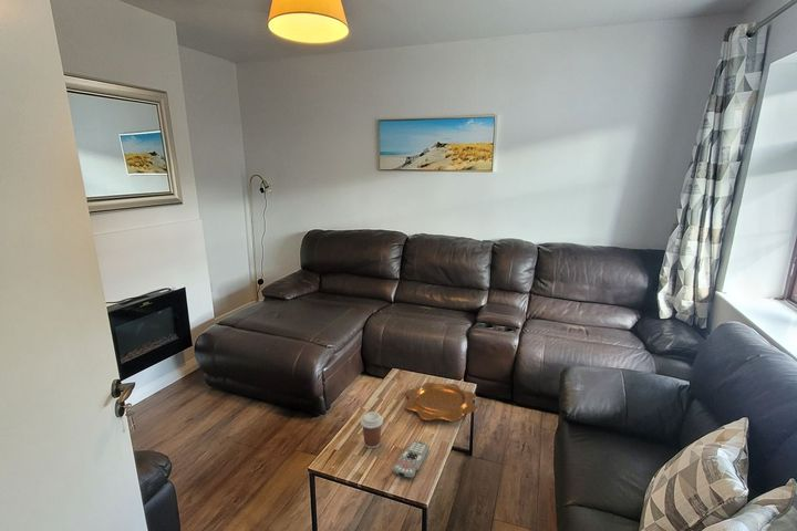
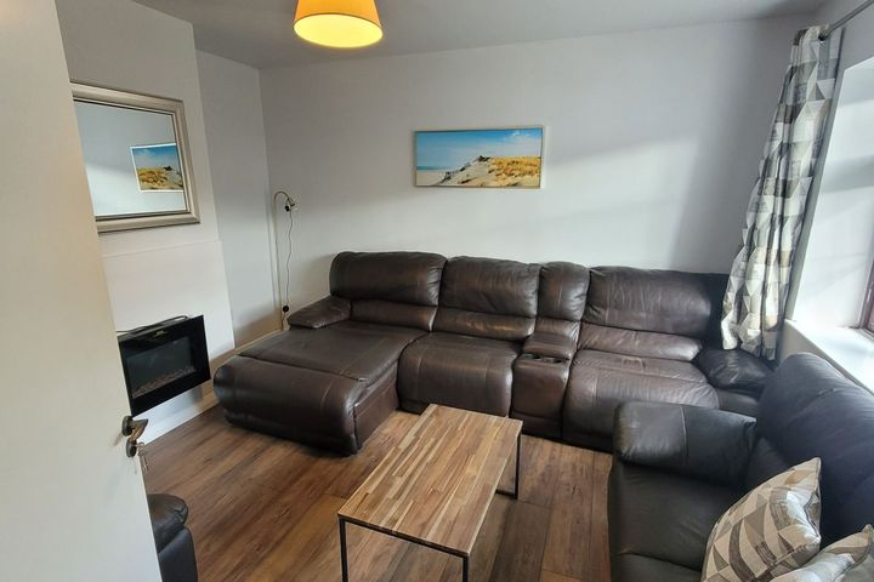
- coffee cup [360,410,384,449]
- decorative bowl [403,382,478,423]
- remote control [391,439,429,479]
